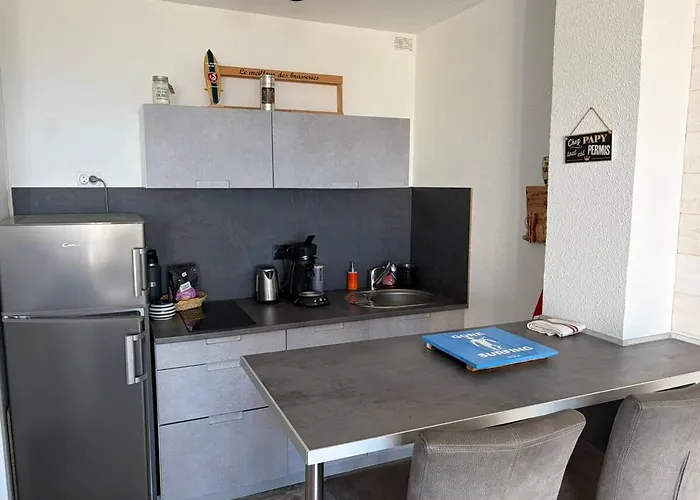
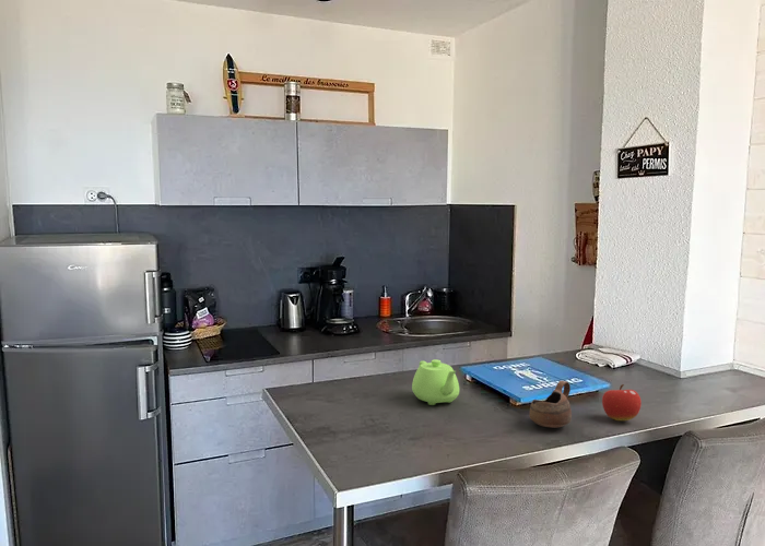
+ fruit [601,383,643,422]
+ cup [528,380,573,429]
+ teapot [411,358,460,406]
